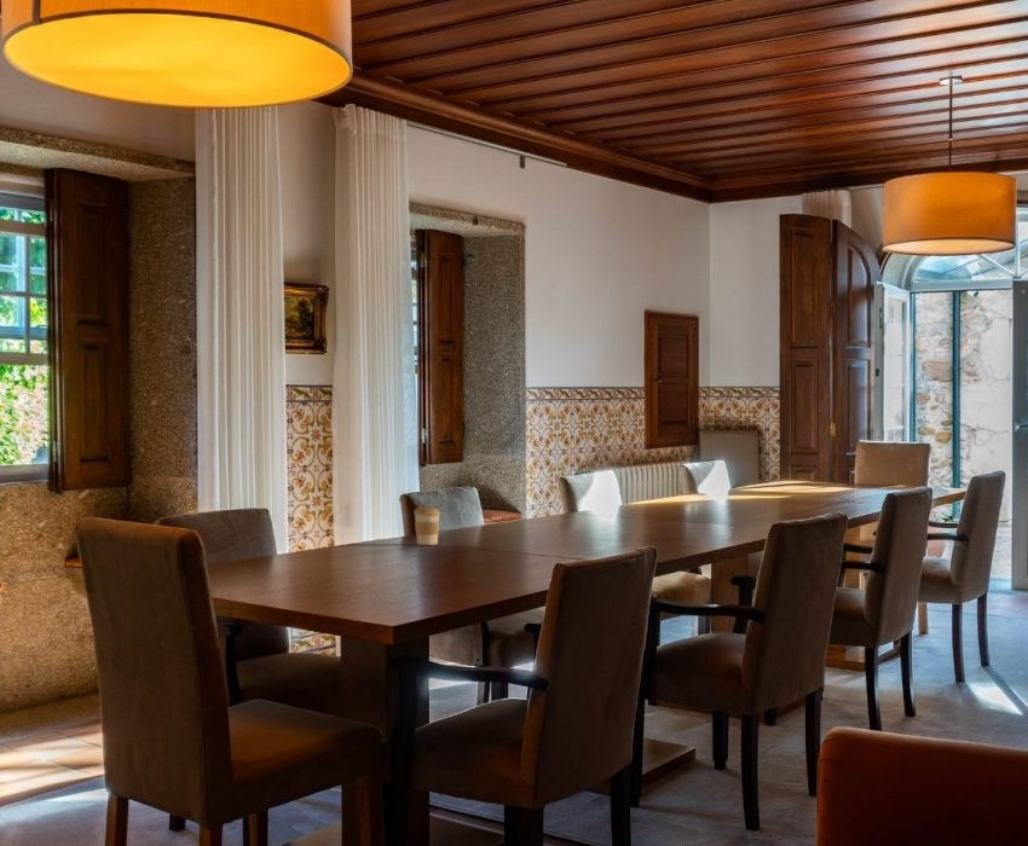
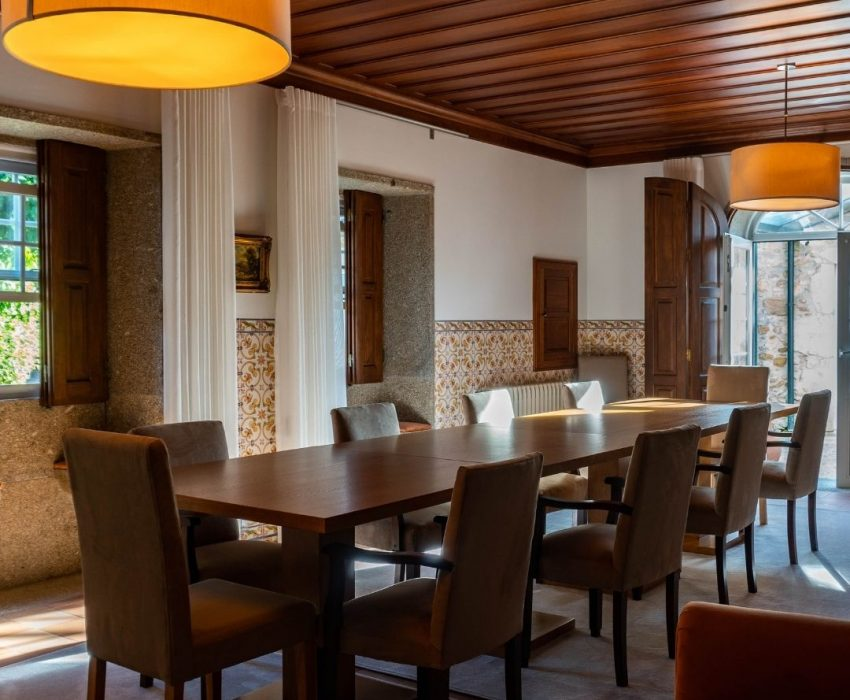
- coffee cup [412,506,441,546]
